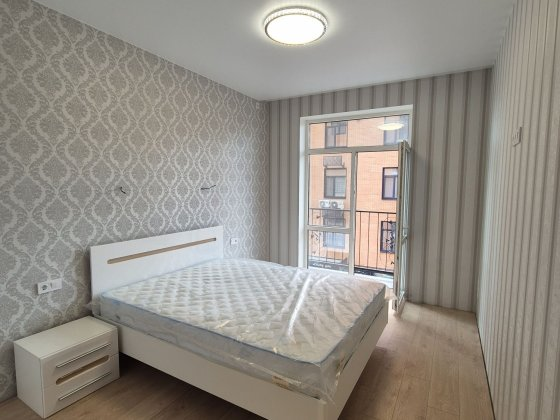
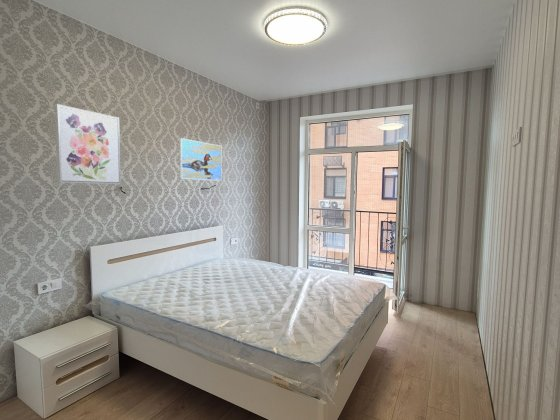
+ wall art [54,103,122,185]
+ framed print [178,137,223,182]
